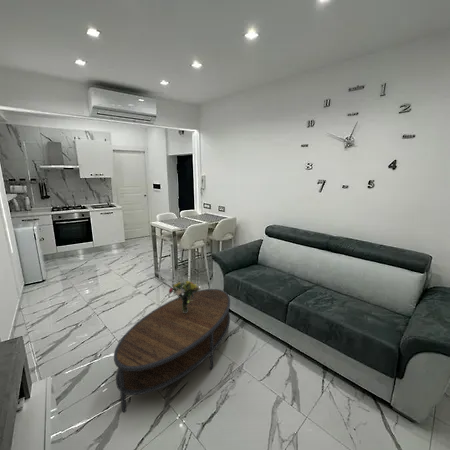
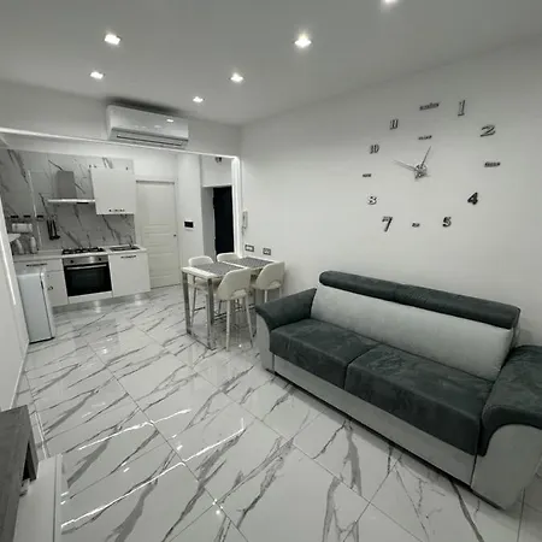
- coffee table [113,288,231,414]
- bouquet [168,280,201,313]
